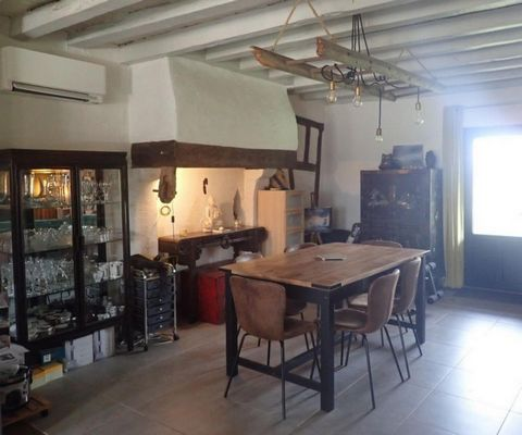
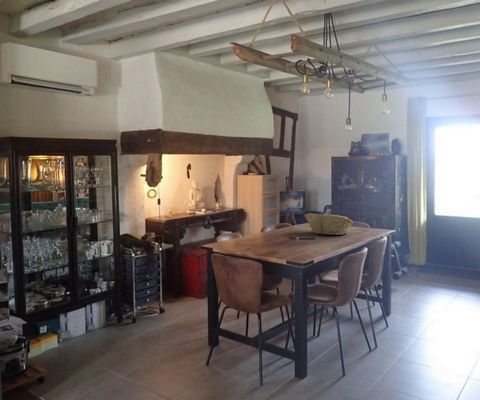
+ fruit basket [303,213,354,236]
